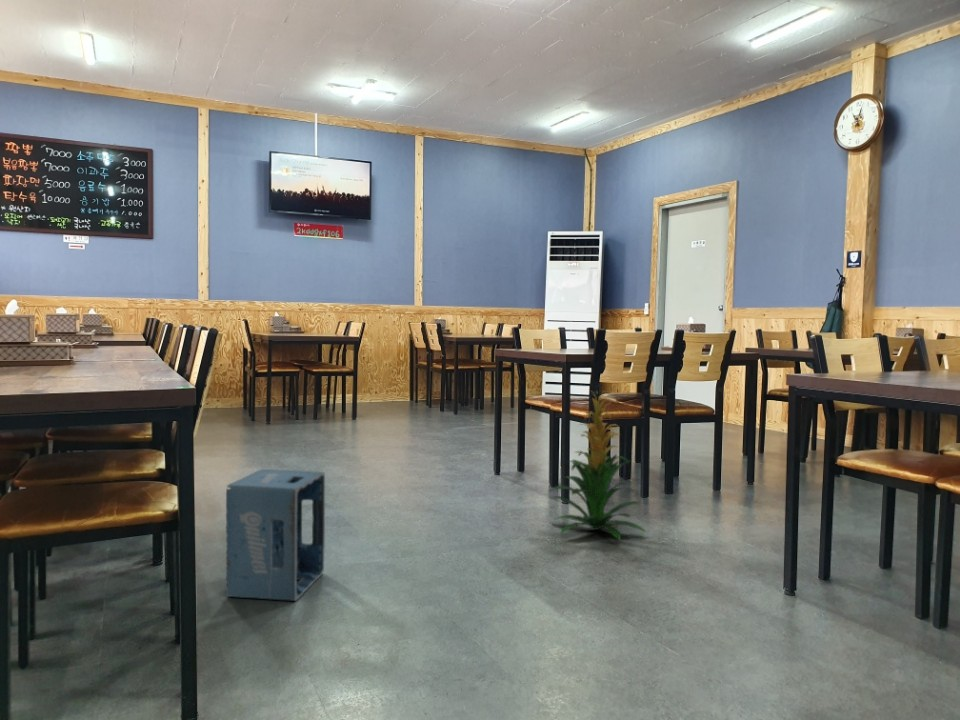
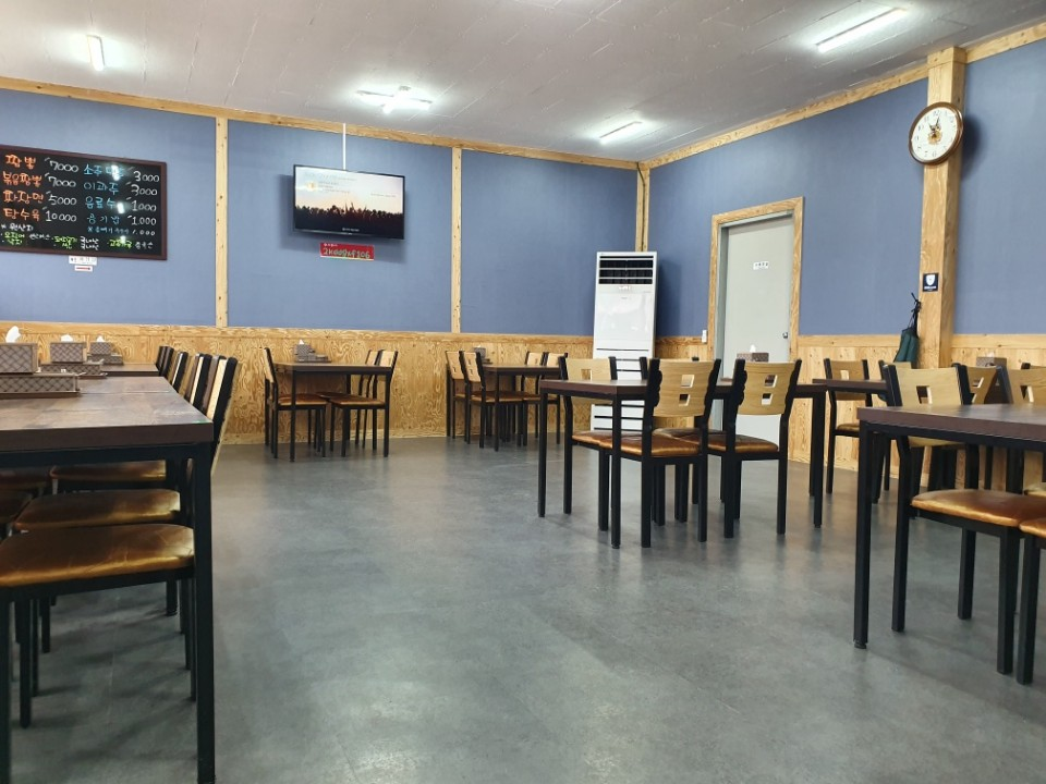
- indoor plant [548,391,647,541]
- cardboard box [225,468,326,602]
